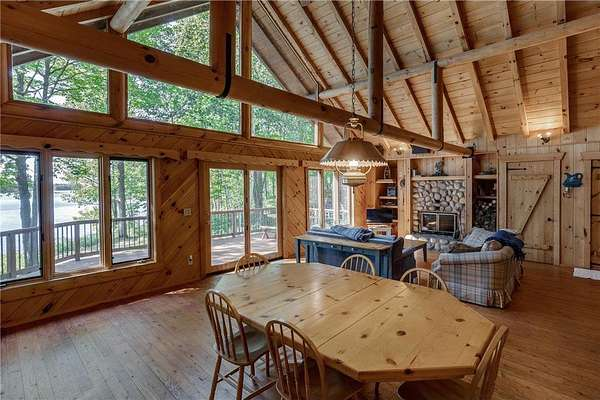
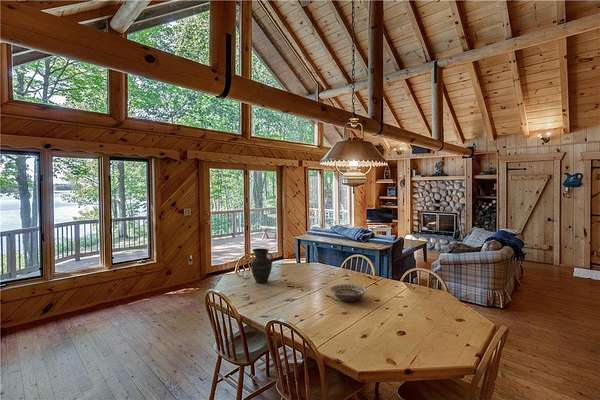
+ pitcher [250,247,274,284]
+ decorative bowl [329,284,368,302]
